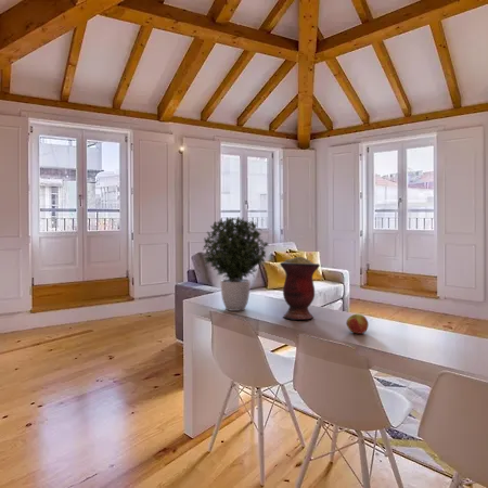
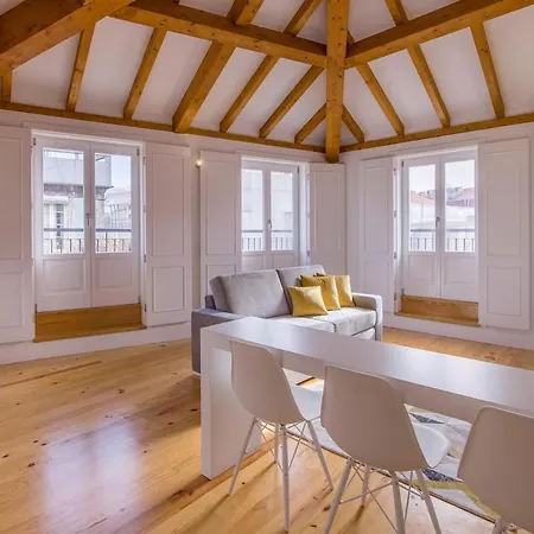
- vase [279,256,321,321]
- potted plant [202,215,269,312]
- apple [346,313,370,335]
